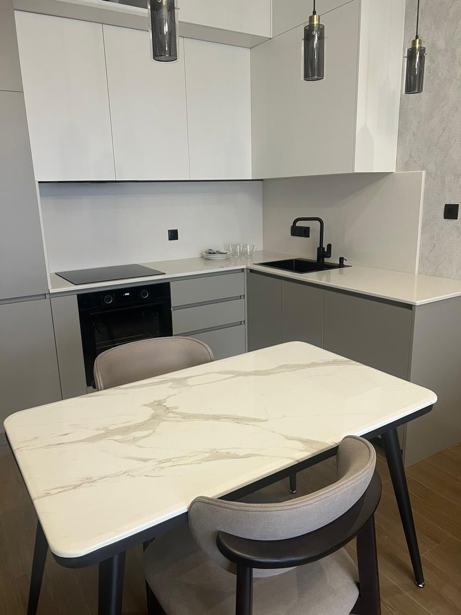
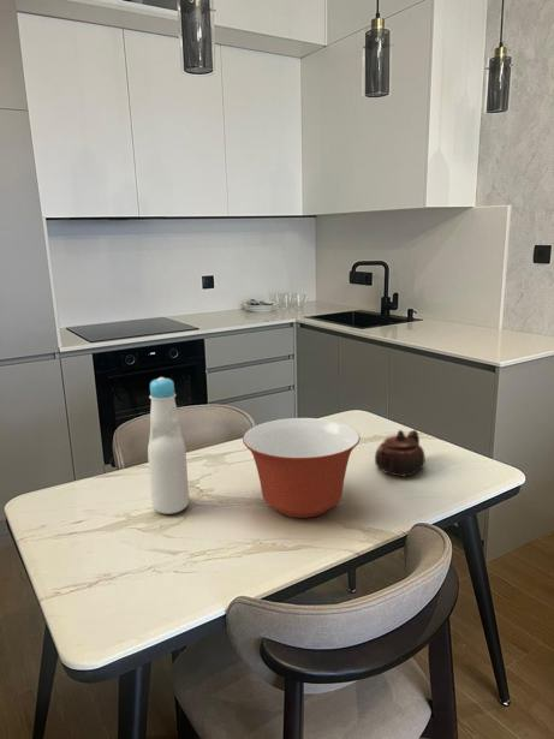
+ mixing bowl [242,417,362,519]
+ teapot [374,429,427,478]
+ bottle [147,376,190,515]
